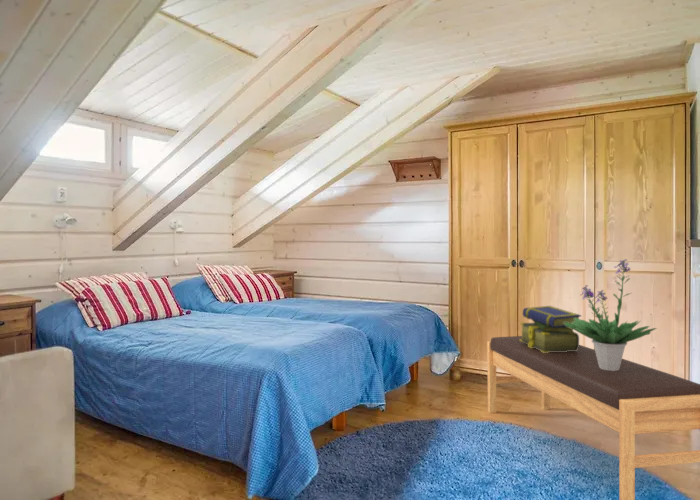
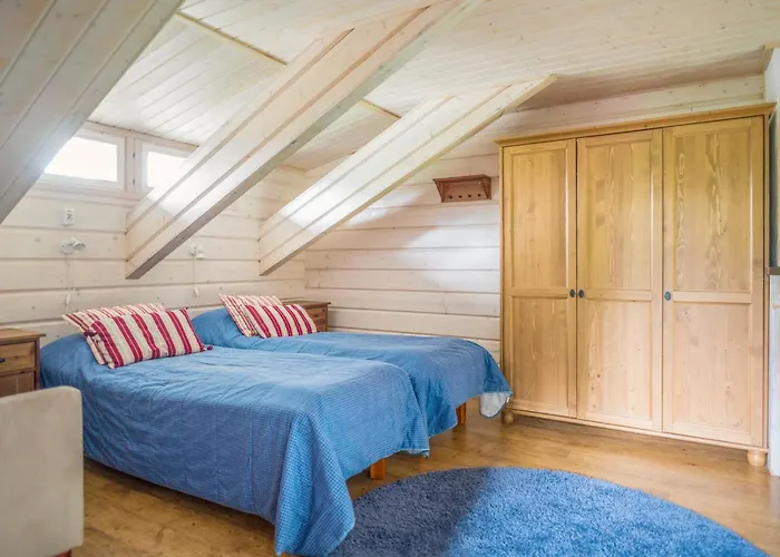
- bench [486,335,700,500]
- stack of books [519,305,582,353]
- potted plant [563,258,658,371]
